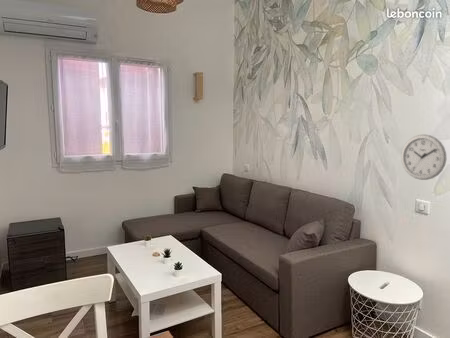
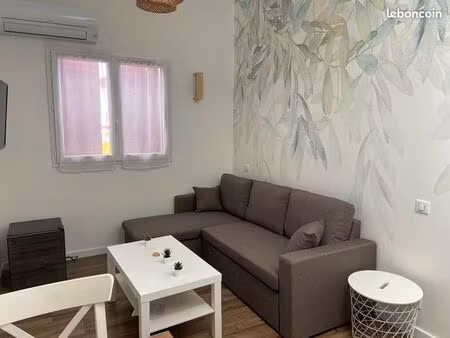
- wall clock [400,133,447,181]
